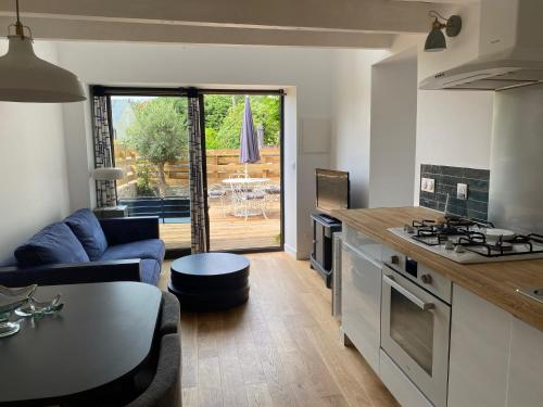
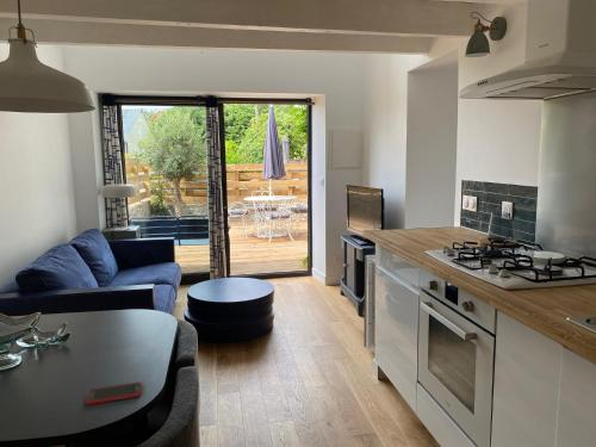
+ cell phone [85,381,143,405]
